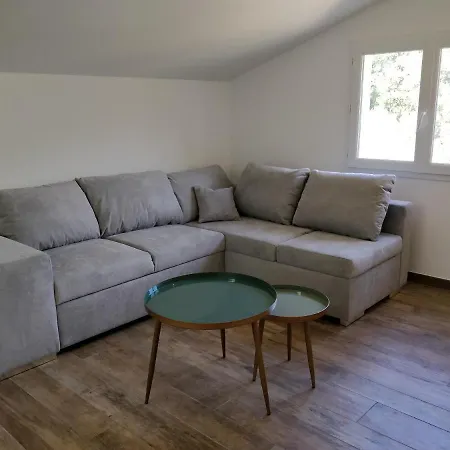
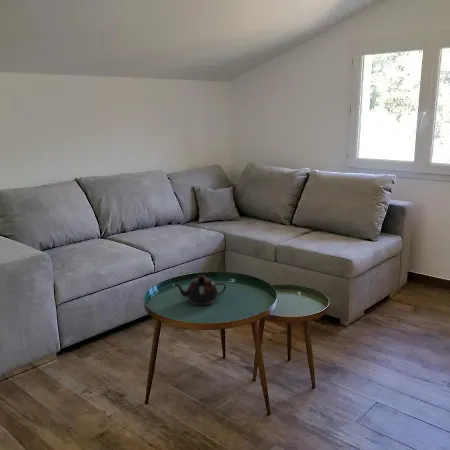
+ teapot [173,274,227,306]
